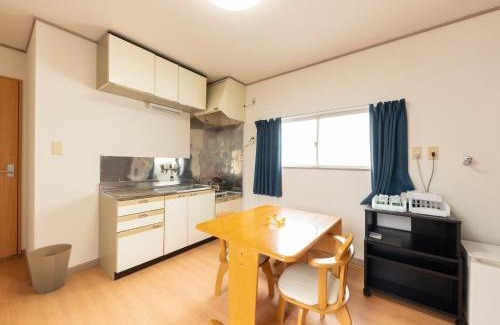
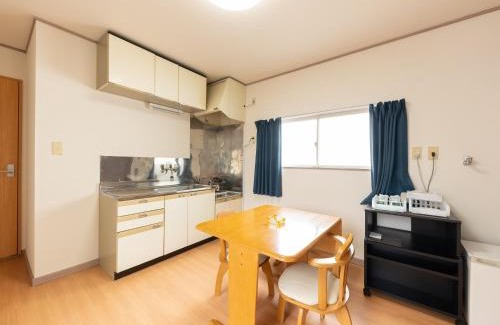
- trash can [26,243,73,295]
